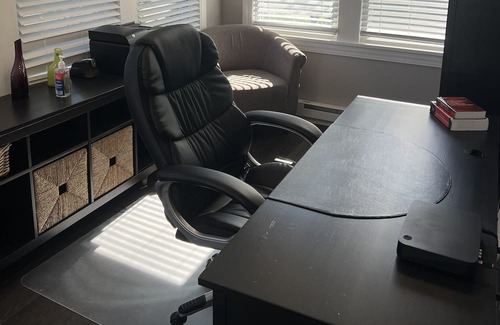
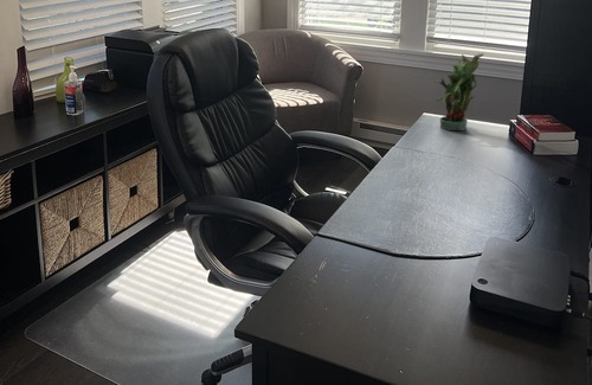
+ potted plant [430,52,484,131]
